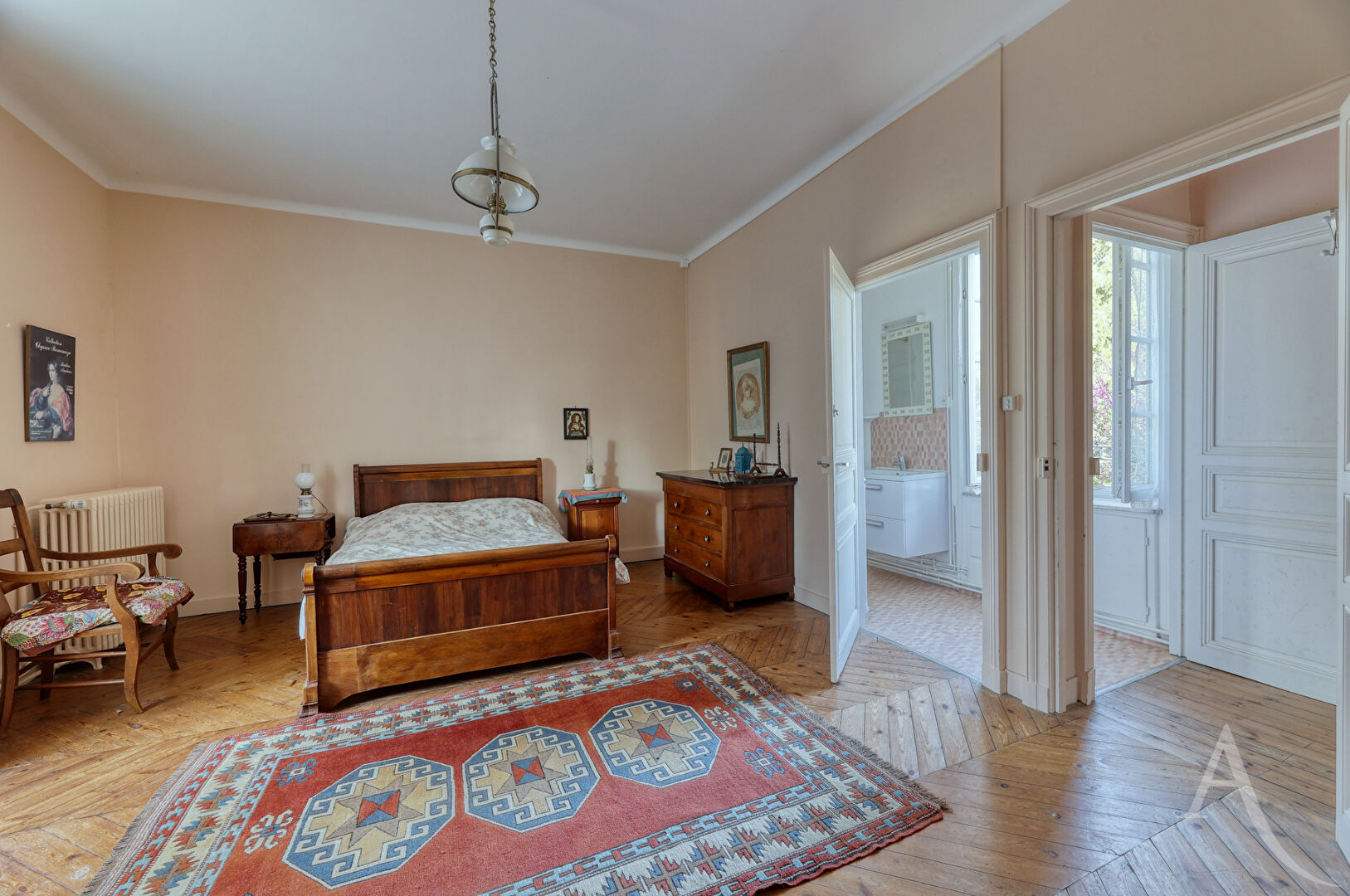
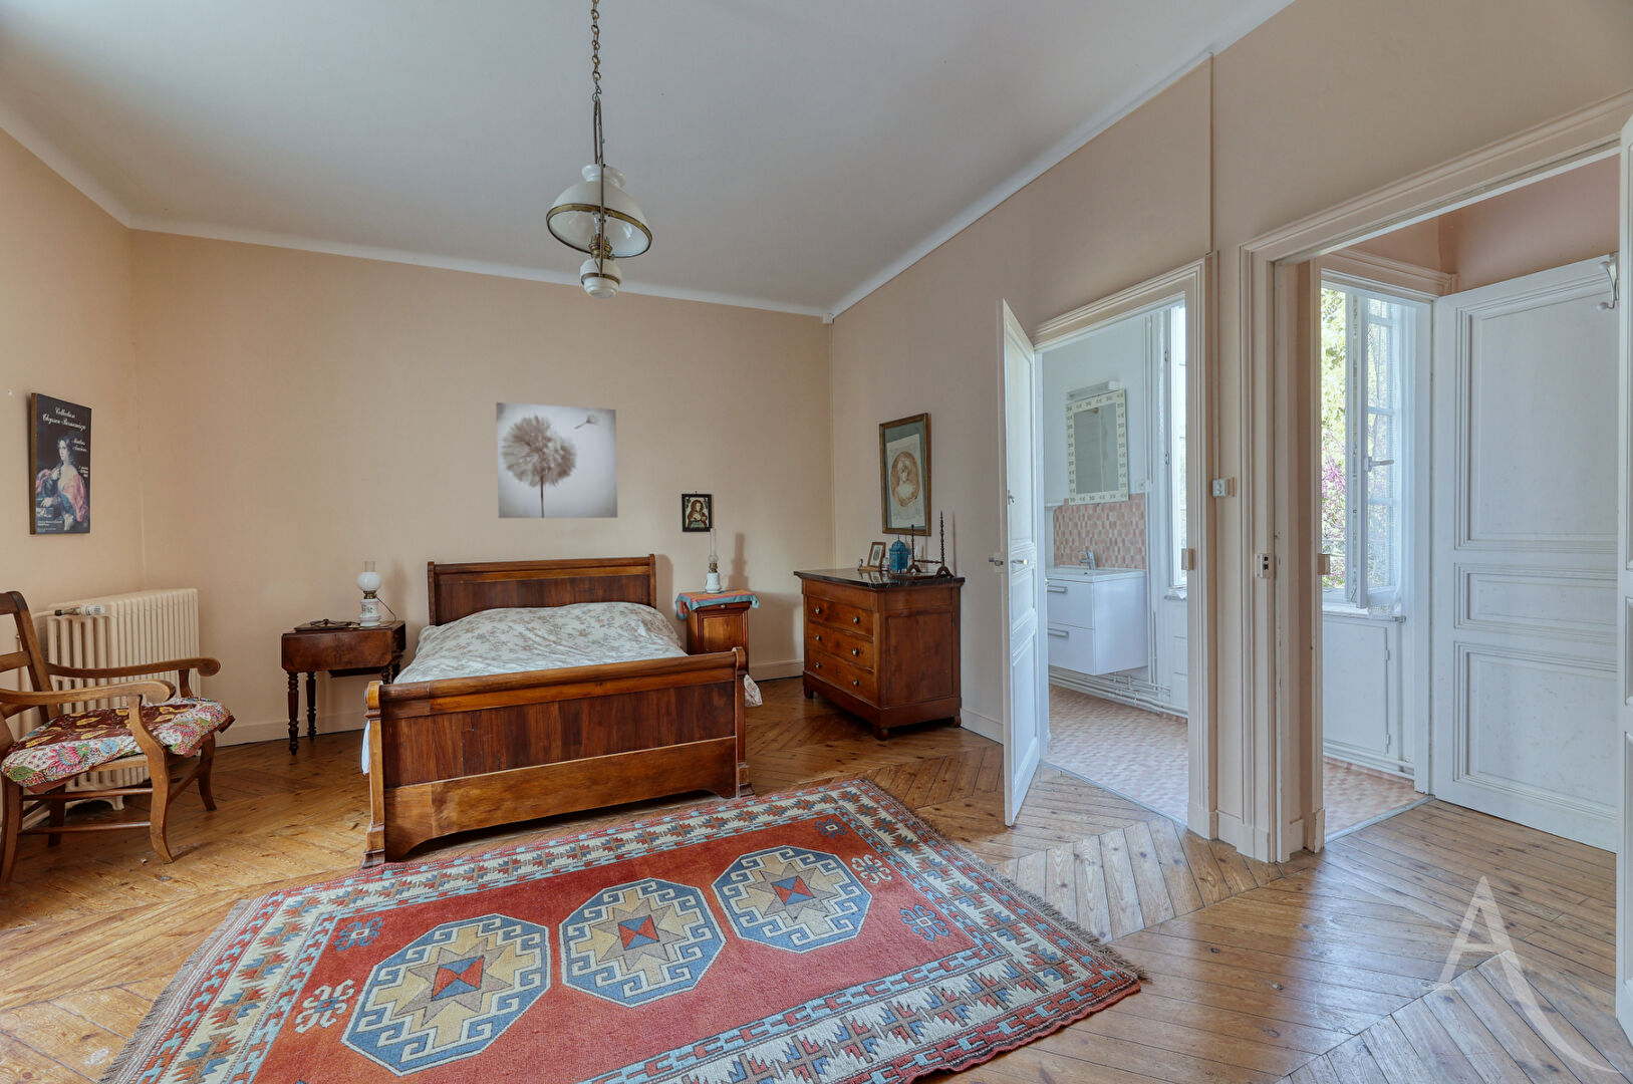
+ wall art [496,402,618,519]
